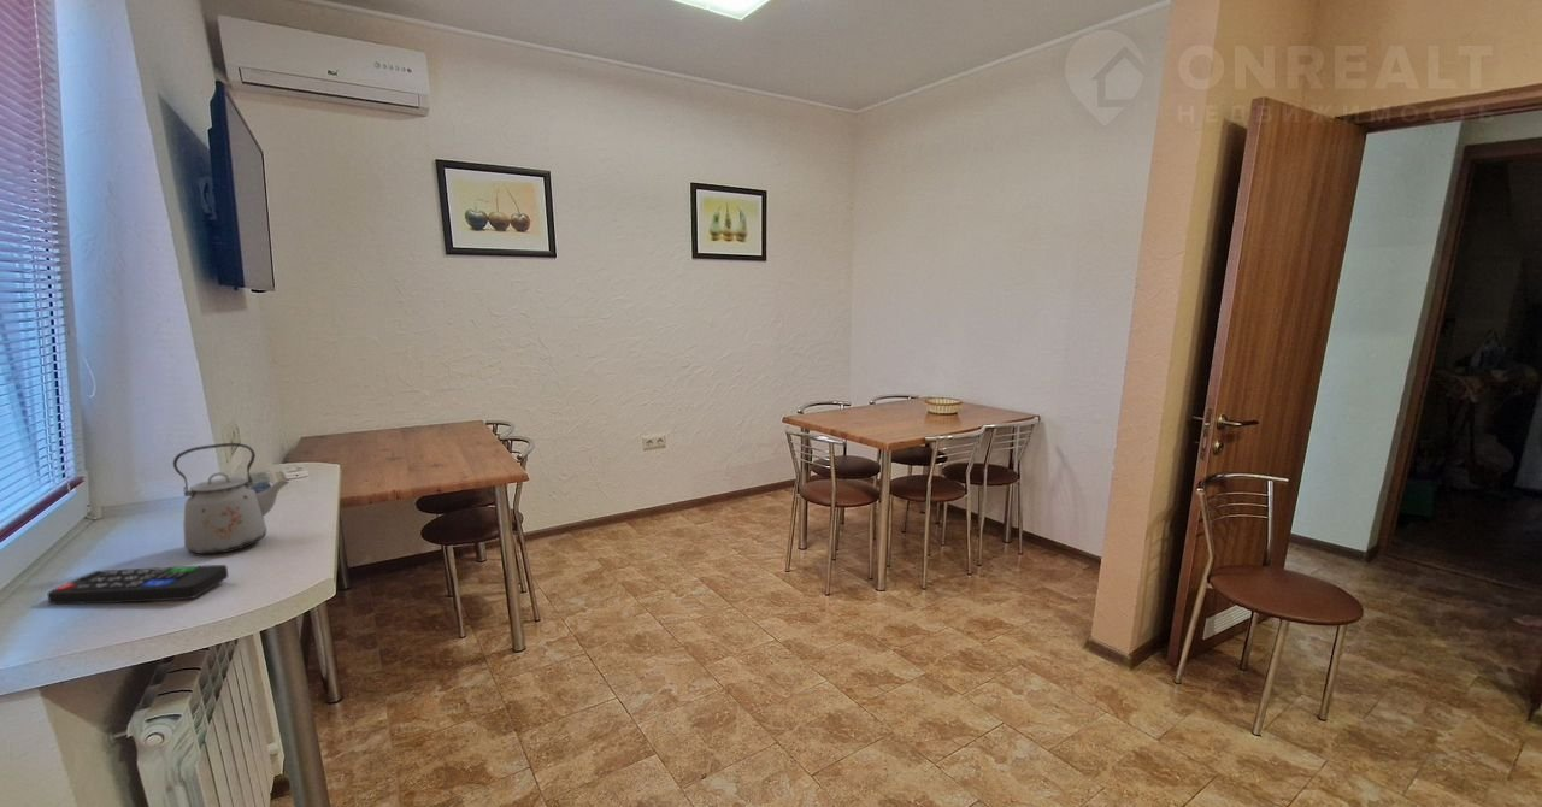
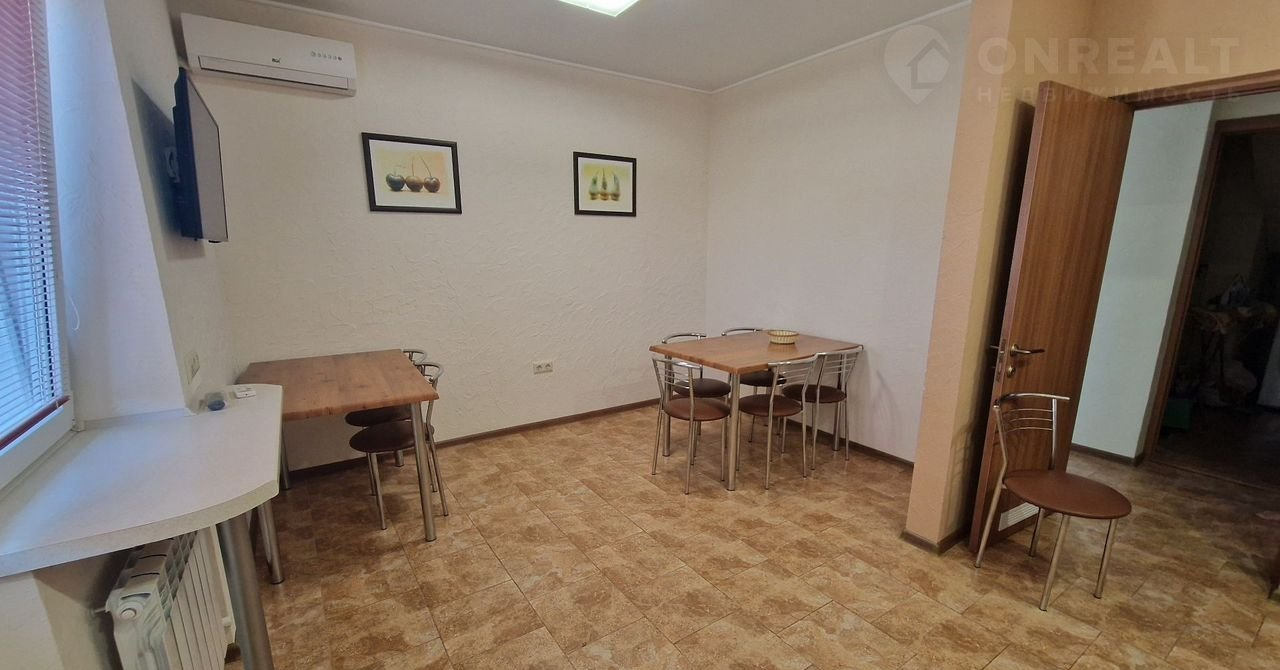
- kettle [172,442,290,555]
- remote control [47,564,229,605]
